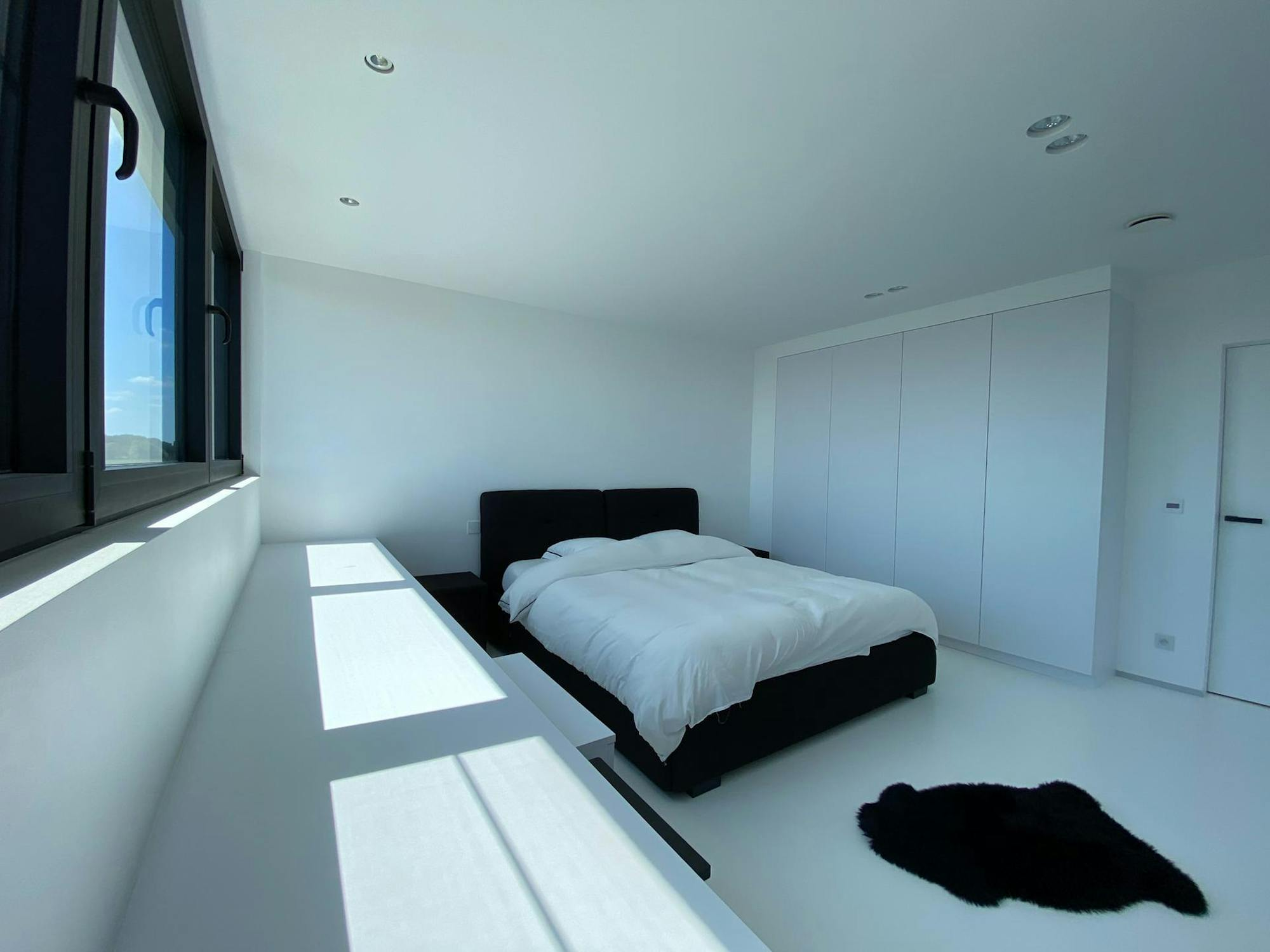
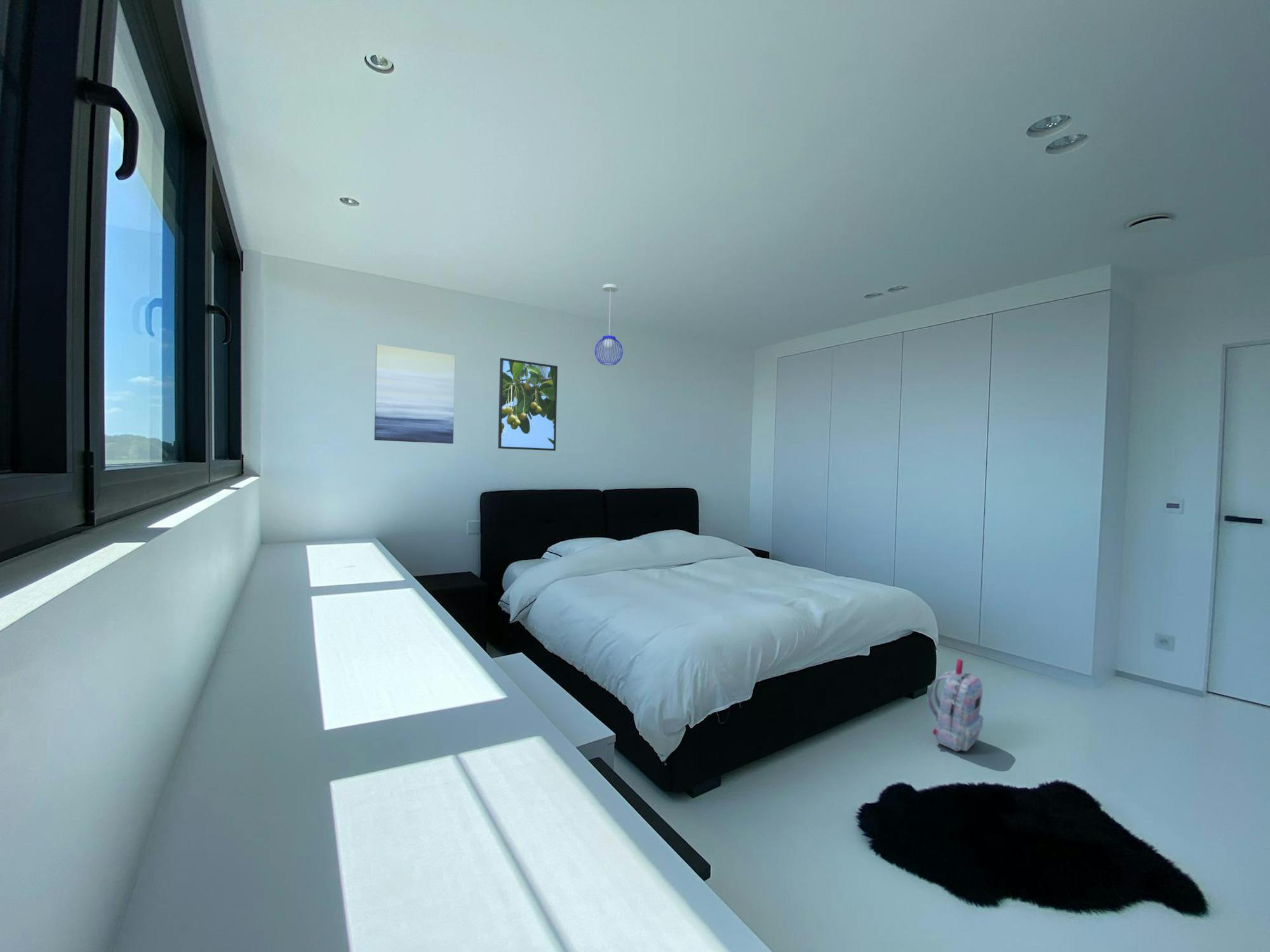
+ backpack [926,658,984,752]
+ wall art [374,344,455,444]
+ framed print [497,357,558,451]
+ pendant light [594,283,624,366]
